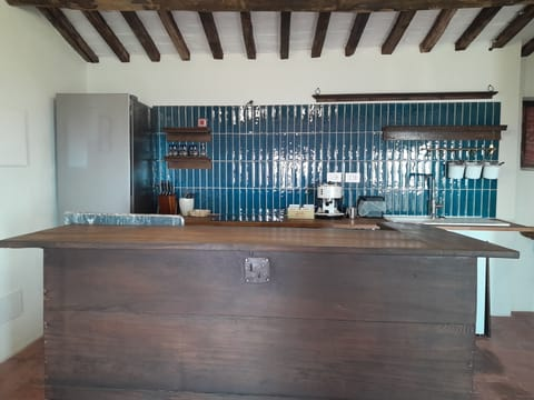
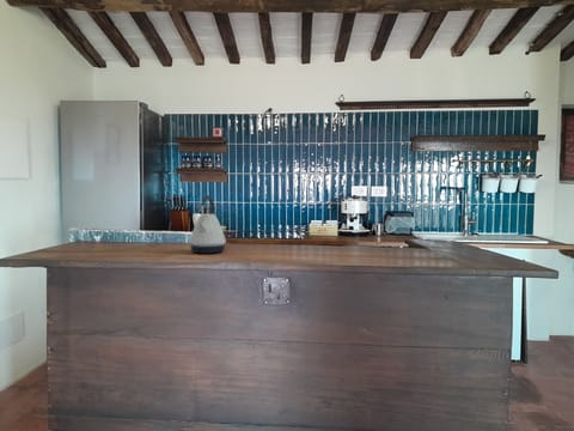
+ kettle [188,194,227,255]
